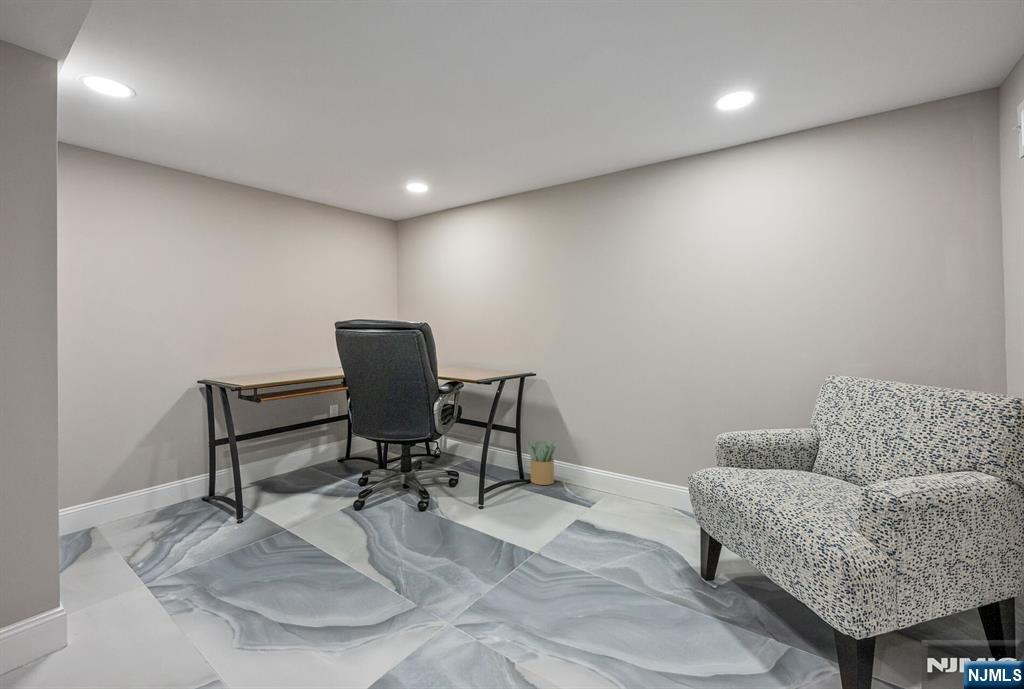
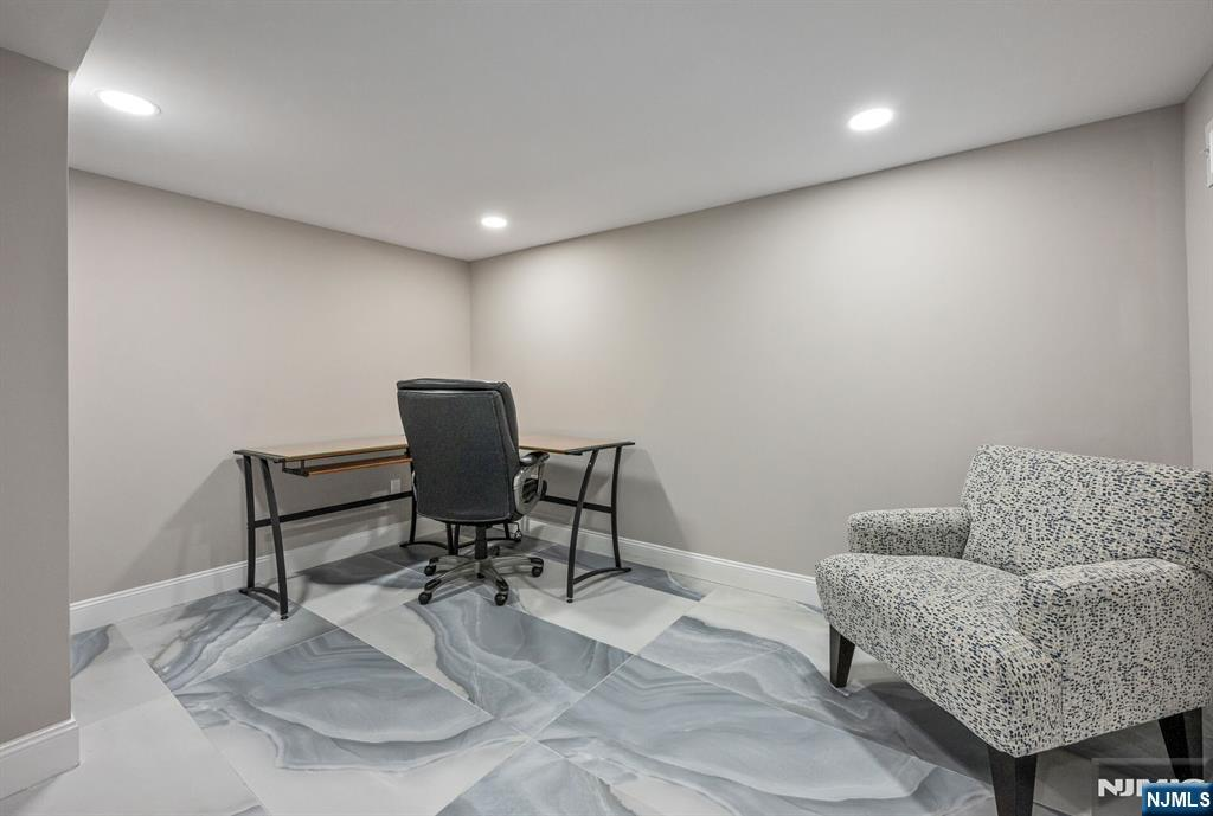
- potted plant [525,439,557,486]
